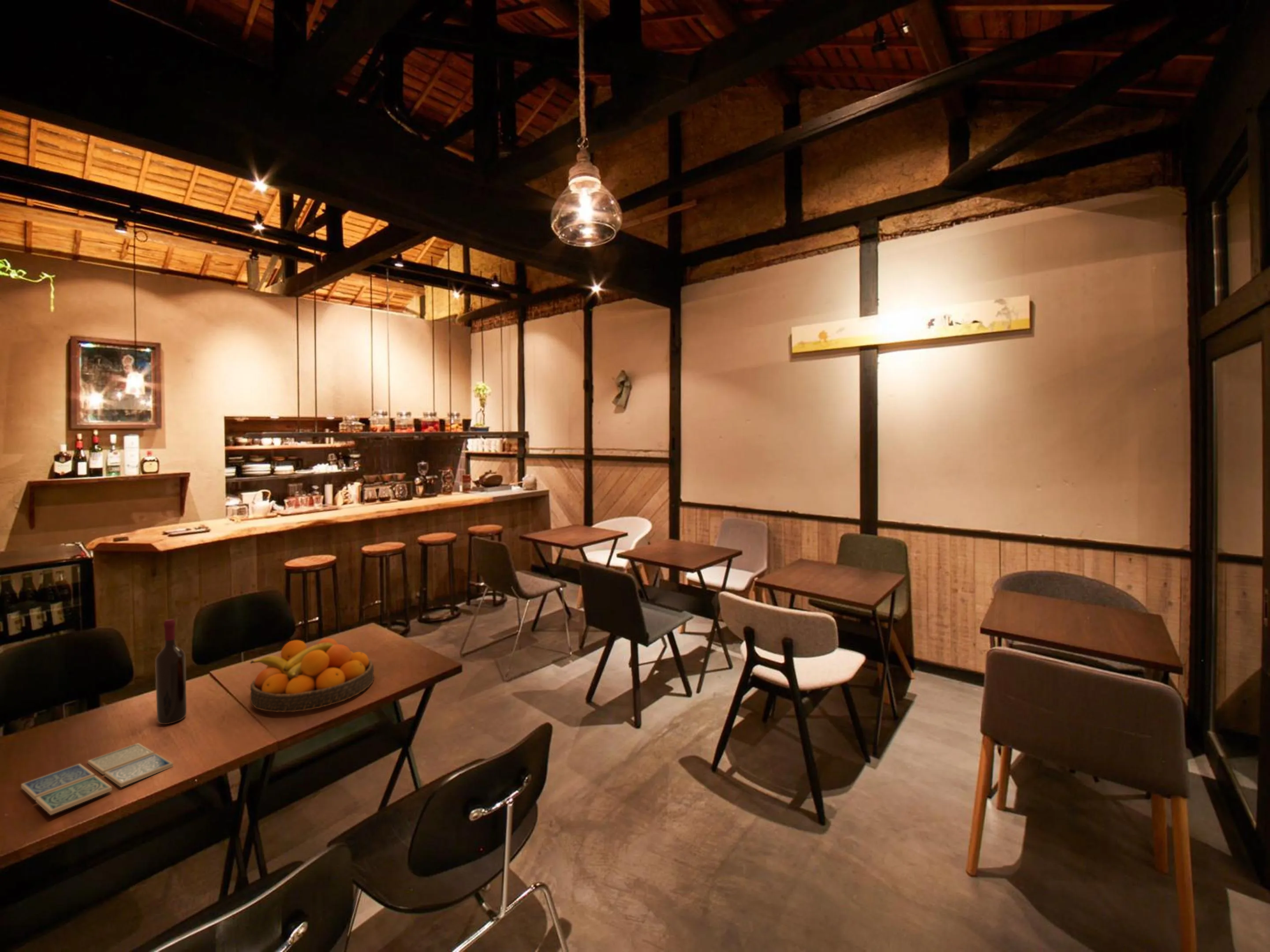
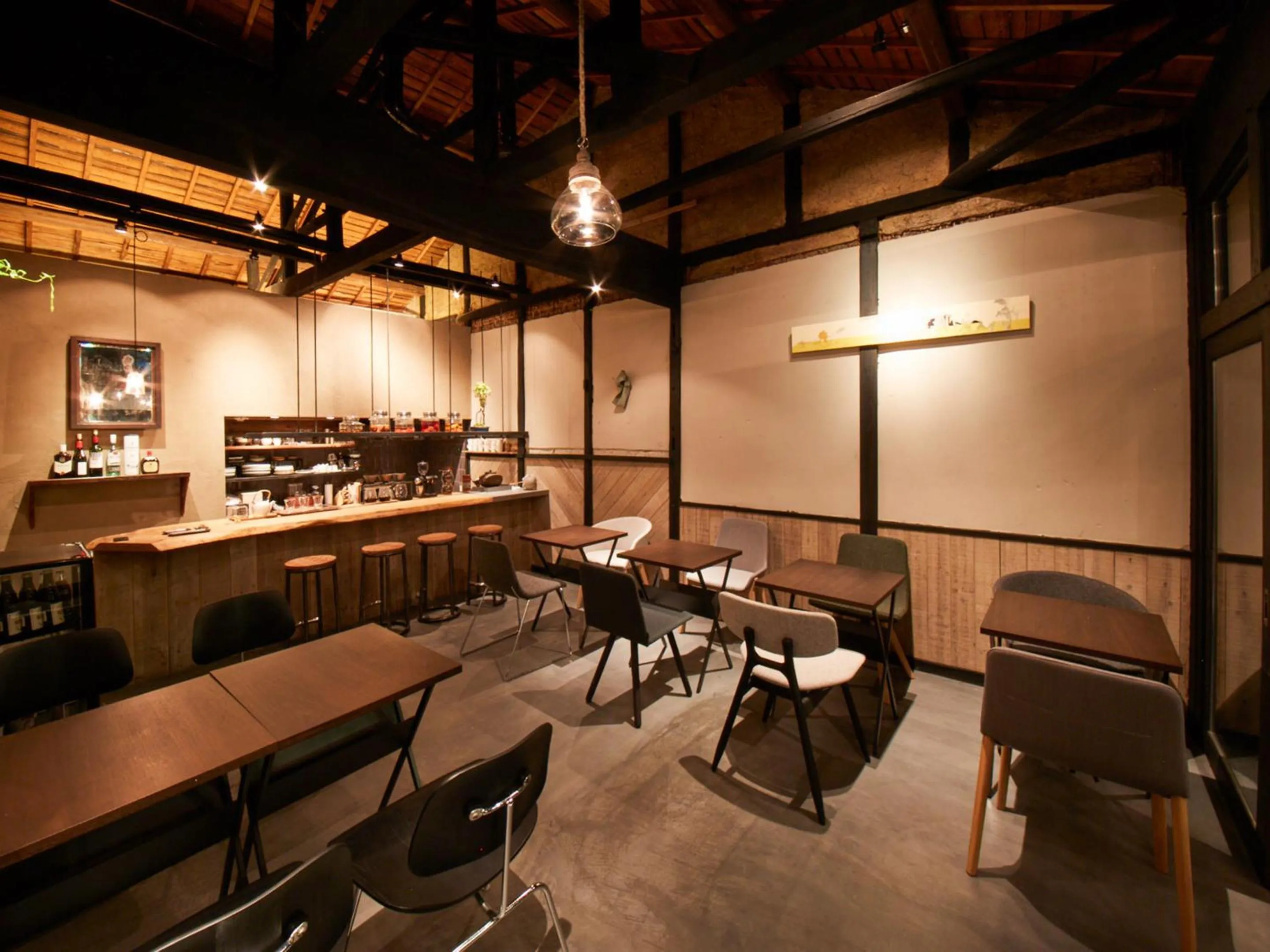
- wine bottle [155,618,187,725]
- fruit bowl [250,638,374,713]
- drink coaster [21,743,174,815]
